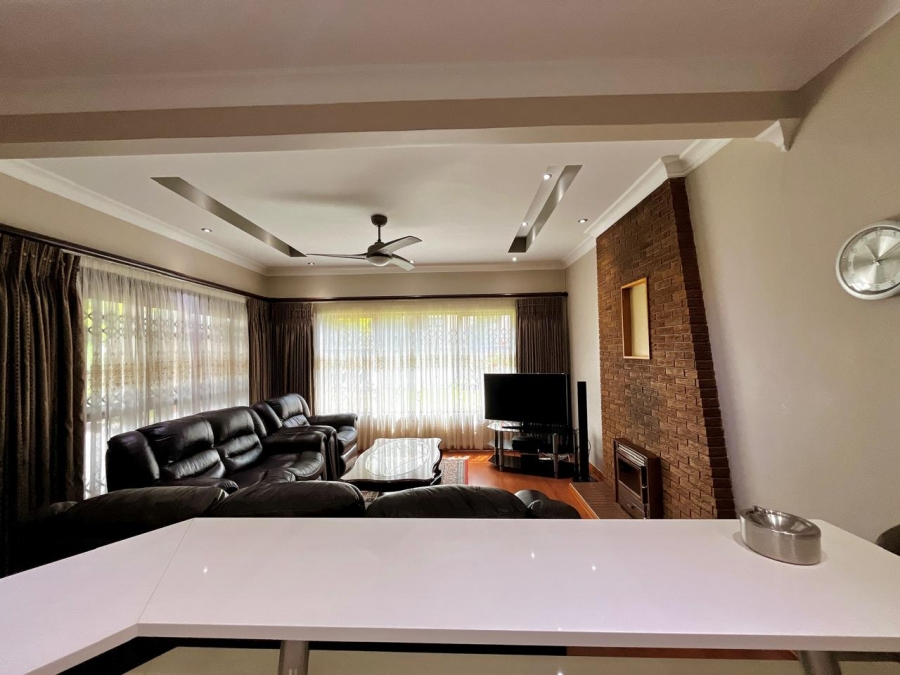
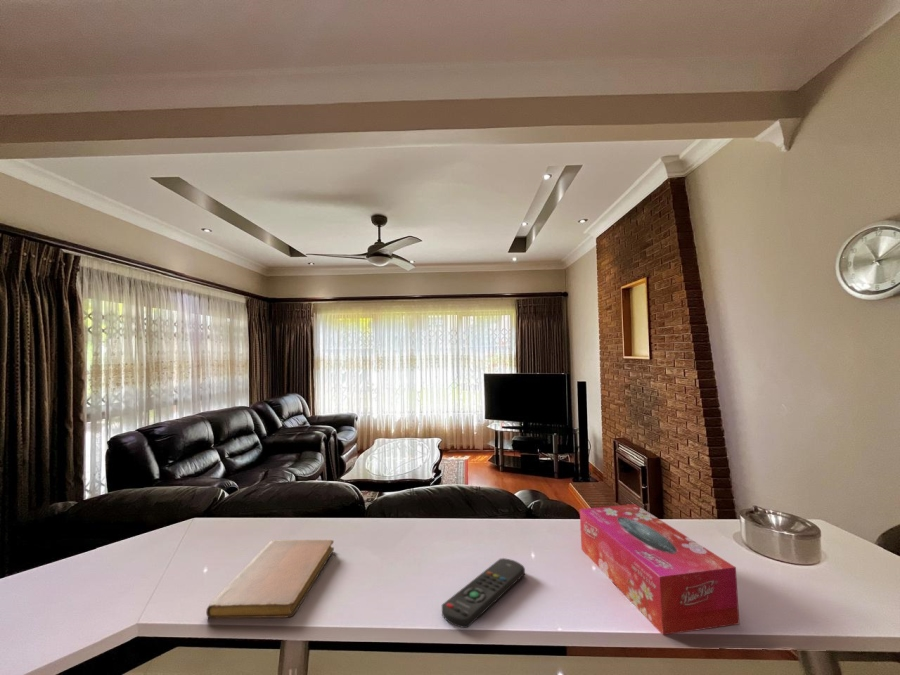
+ remote control [441,557,526,629]
+ notebook [205,539,335,619]
+ tissue box [579,503,740,636]
